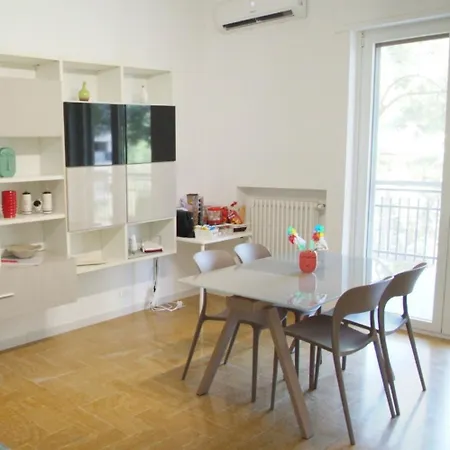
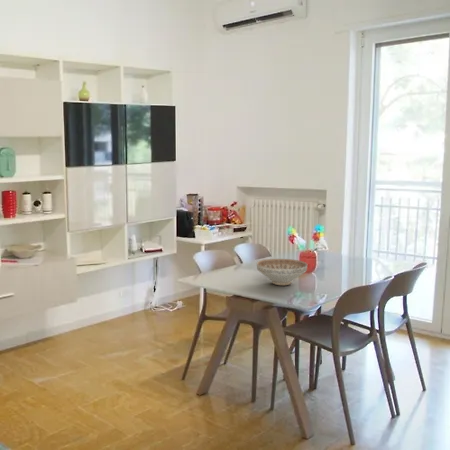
+ decorative bowl [256,258,308,286]
